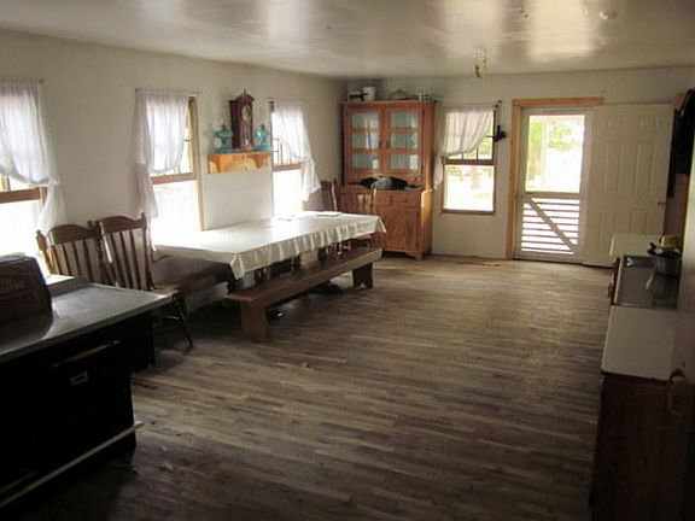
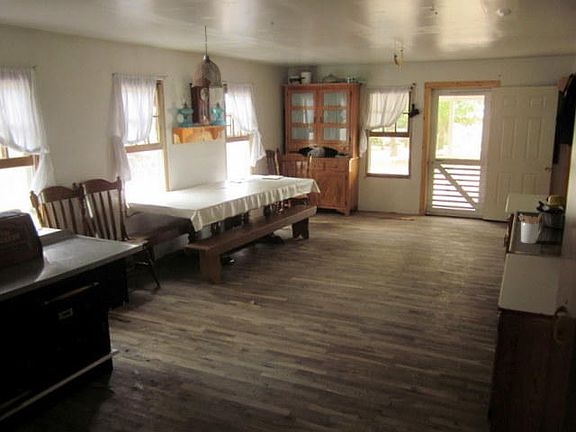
+ utensil holder [517,213,543,245]
+ pendant lamp [190,25,224,89]
